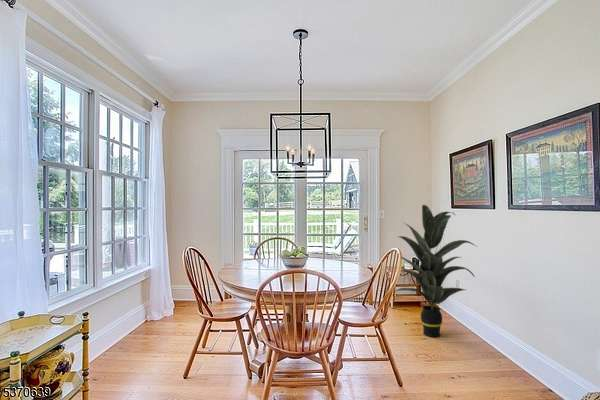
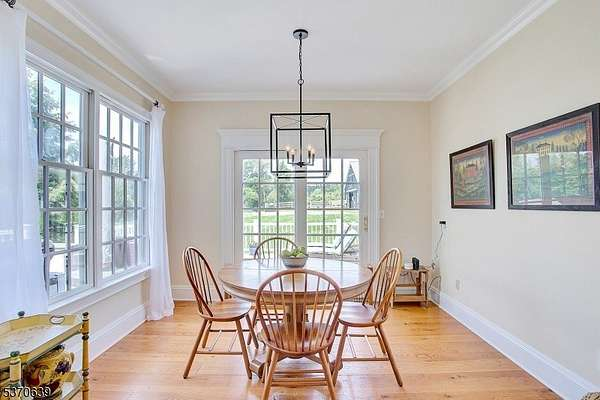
- indoor plant [395,204,477,338]
